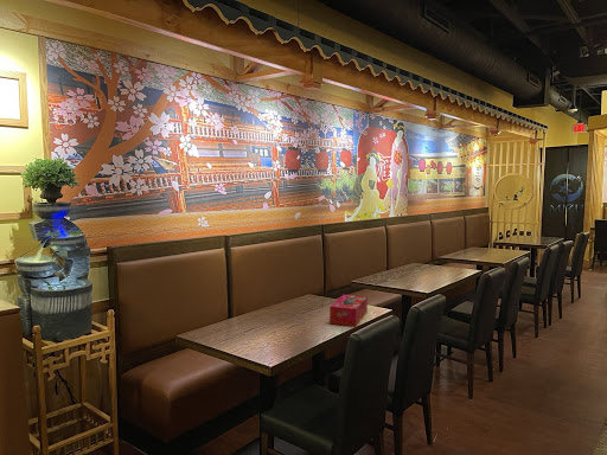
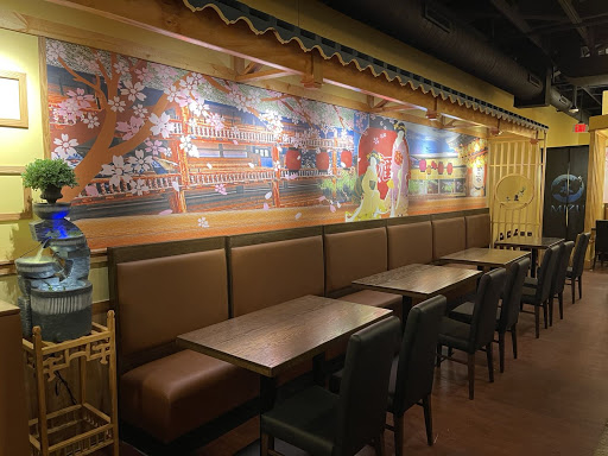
- tissue box [328,294,369,327]
